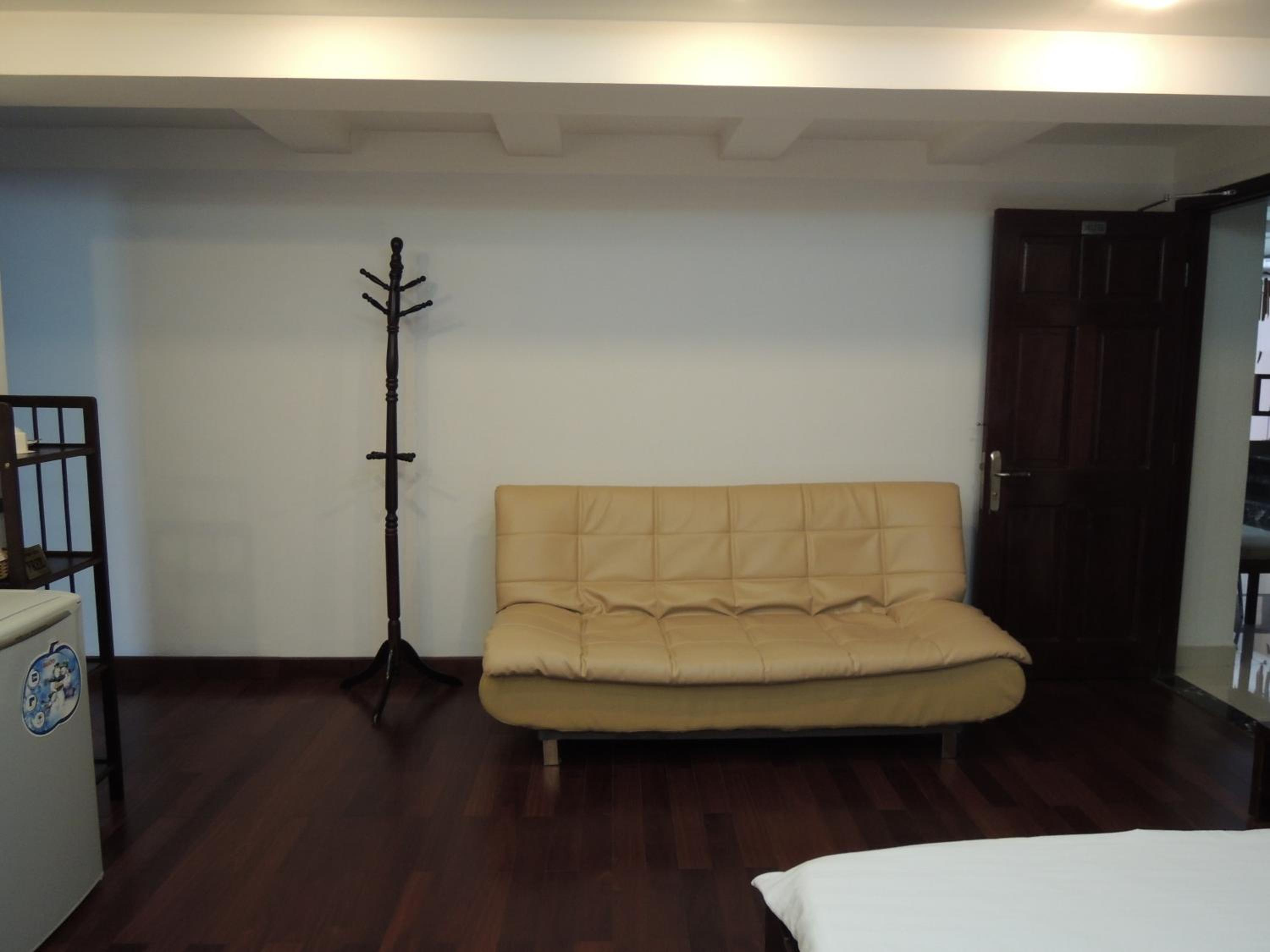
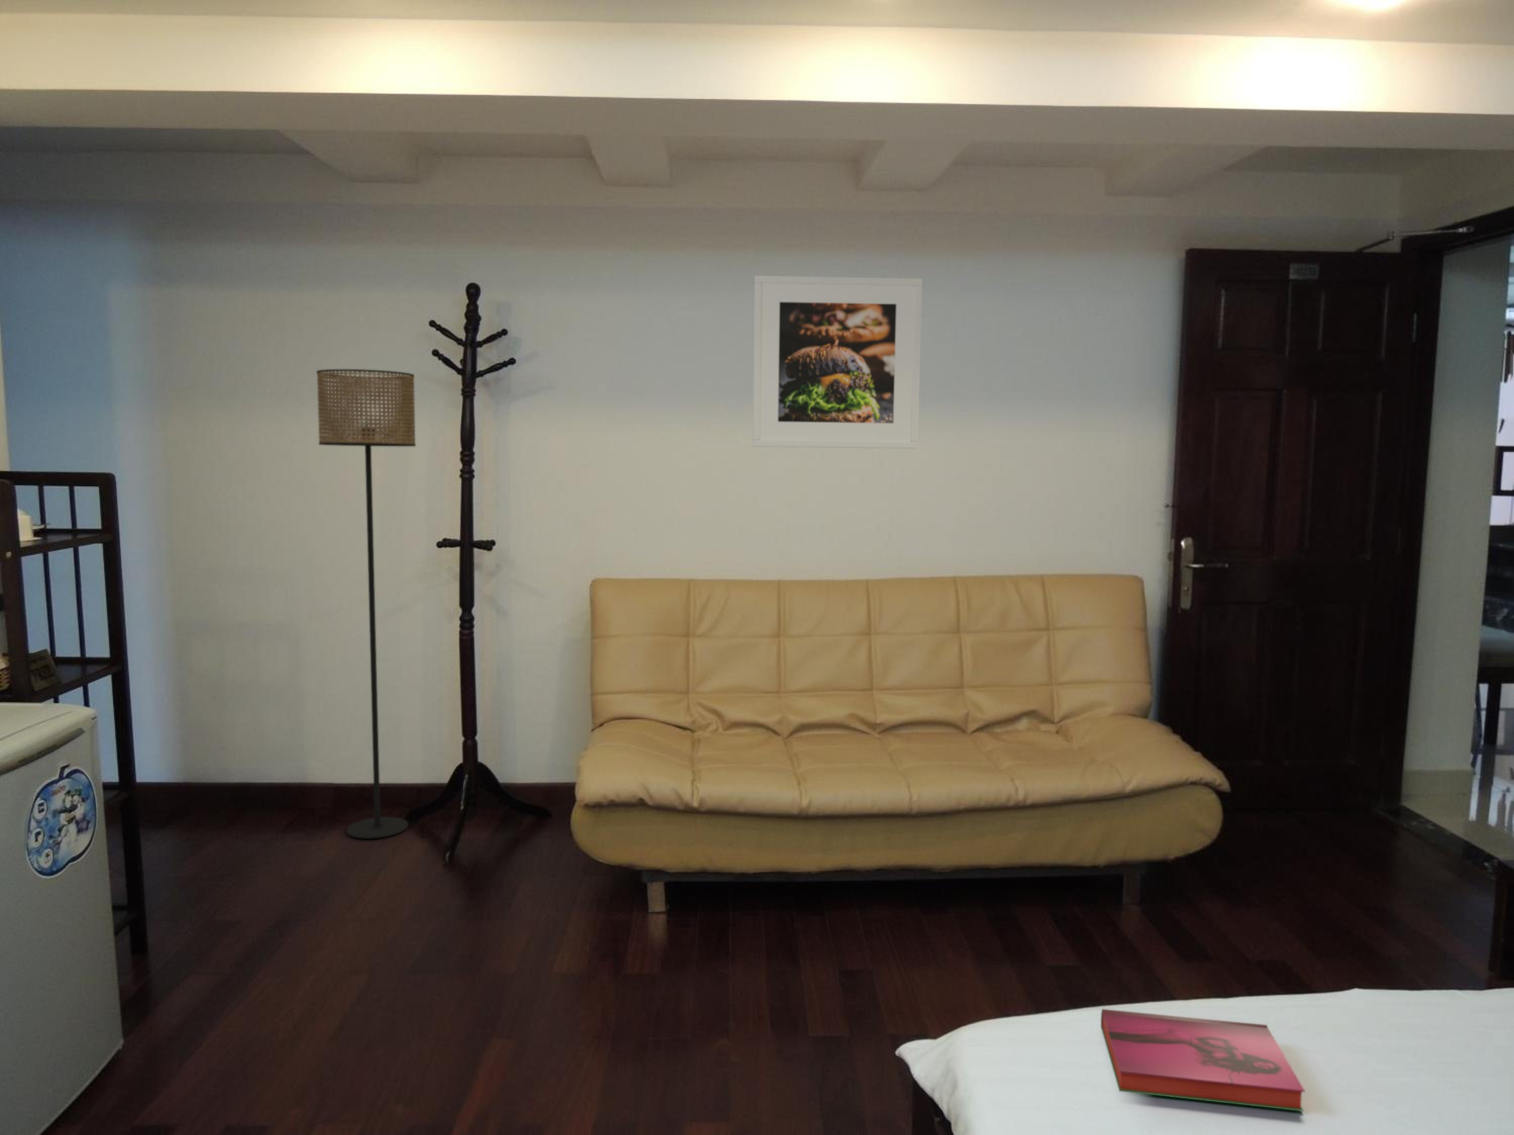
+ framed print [752,275,923,449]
+ floor lamp [316,368,416,839]
+ hardback book [1100,1009,1305,1112]
